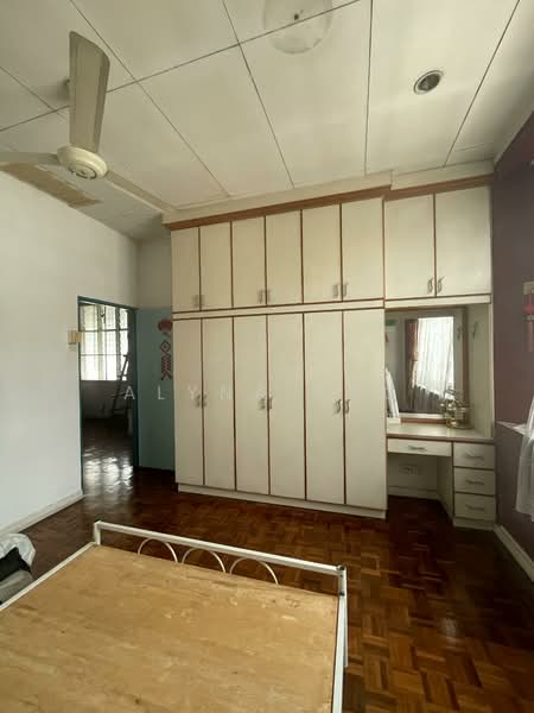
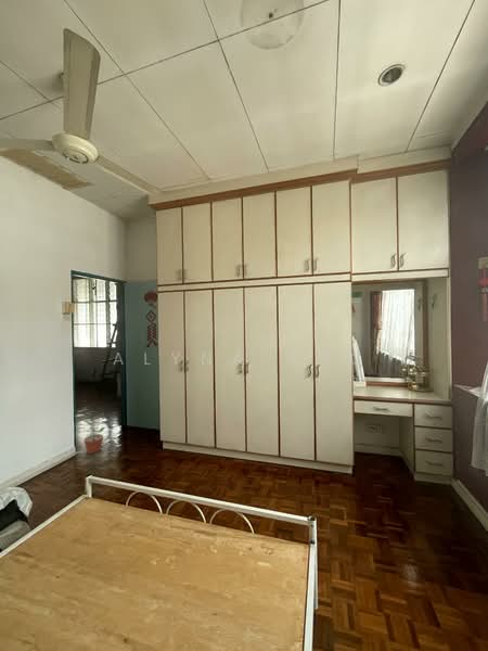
+ potted plant [84,421,106,455]
